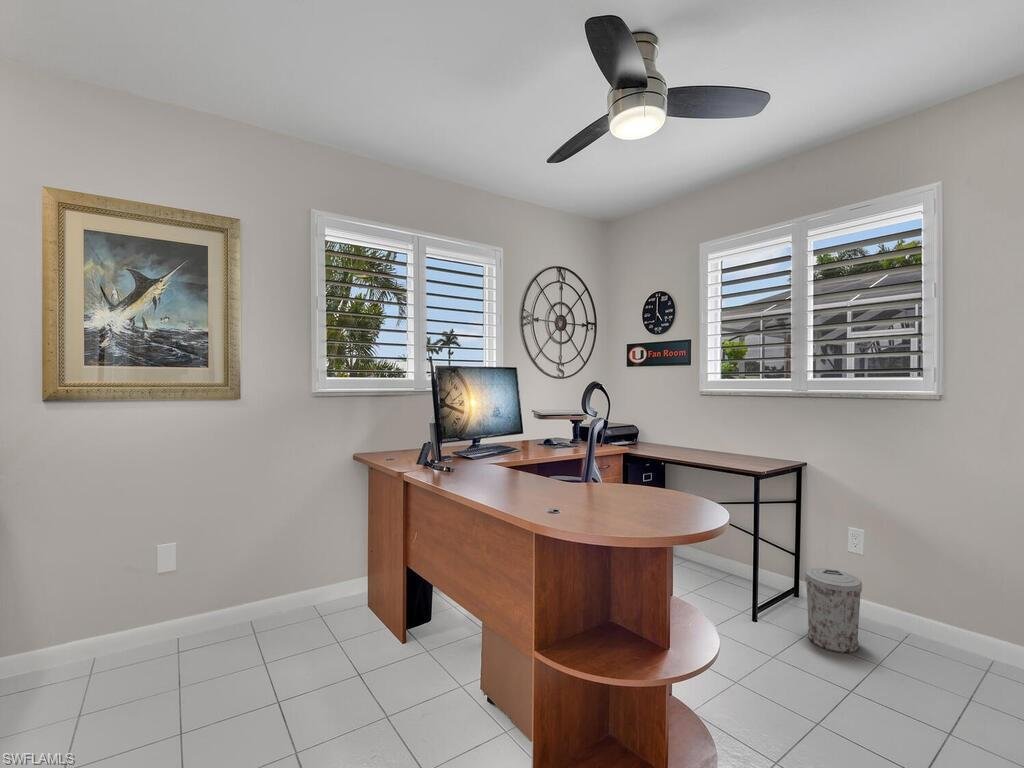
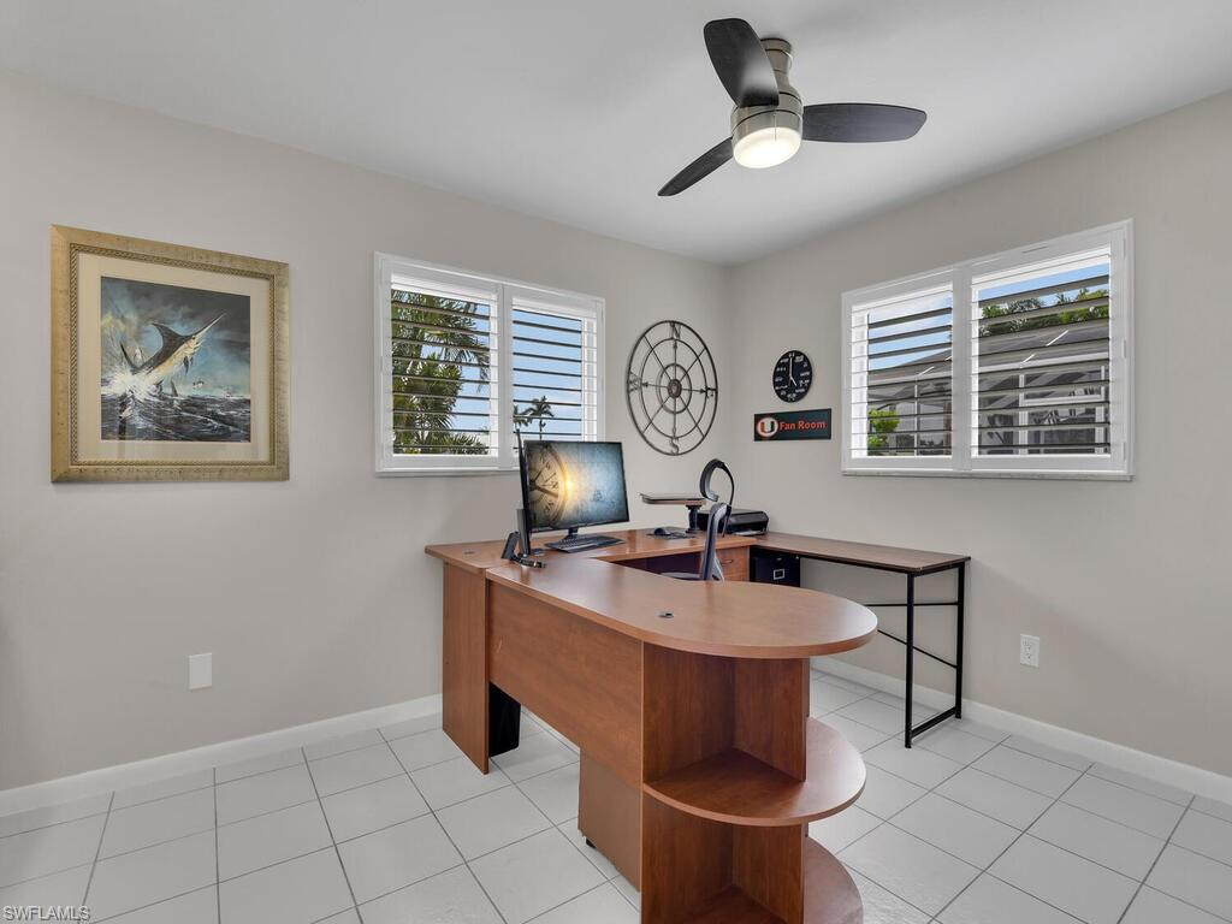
- trash can [804,567,863,654]
